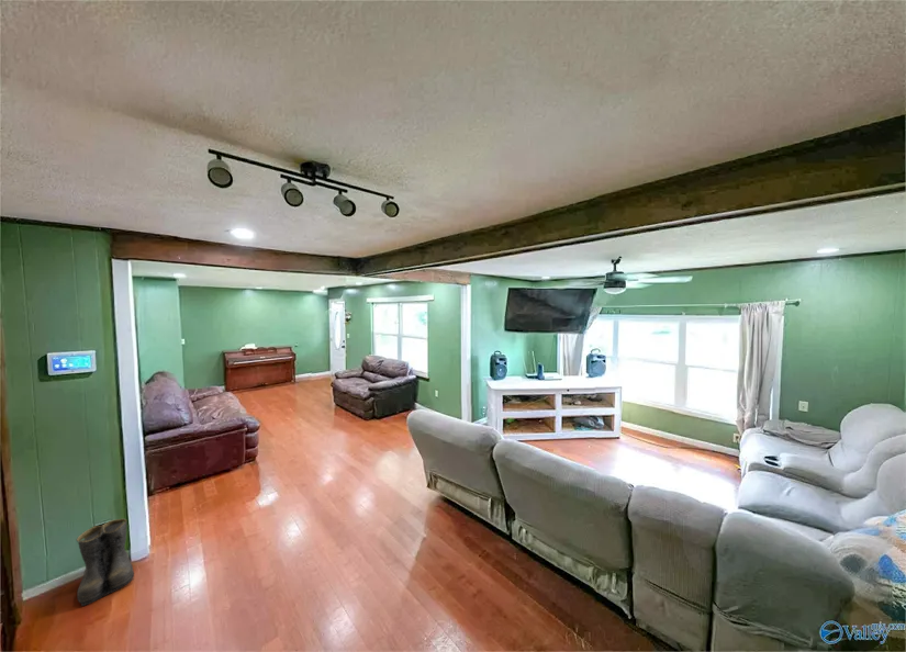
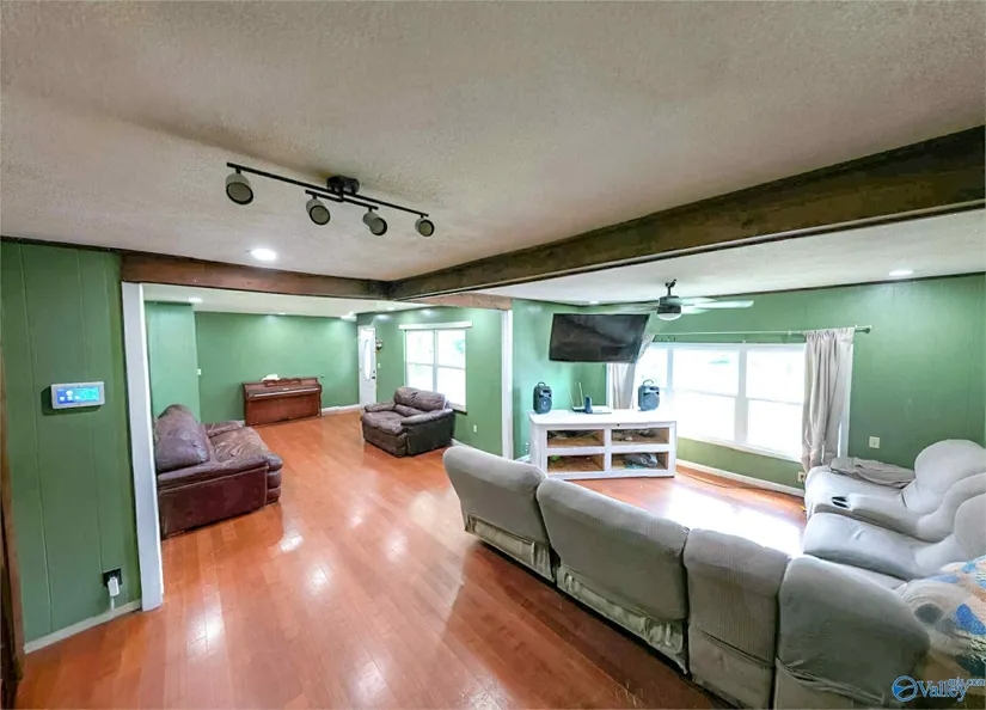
- boots [76,518,135,607]
